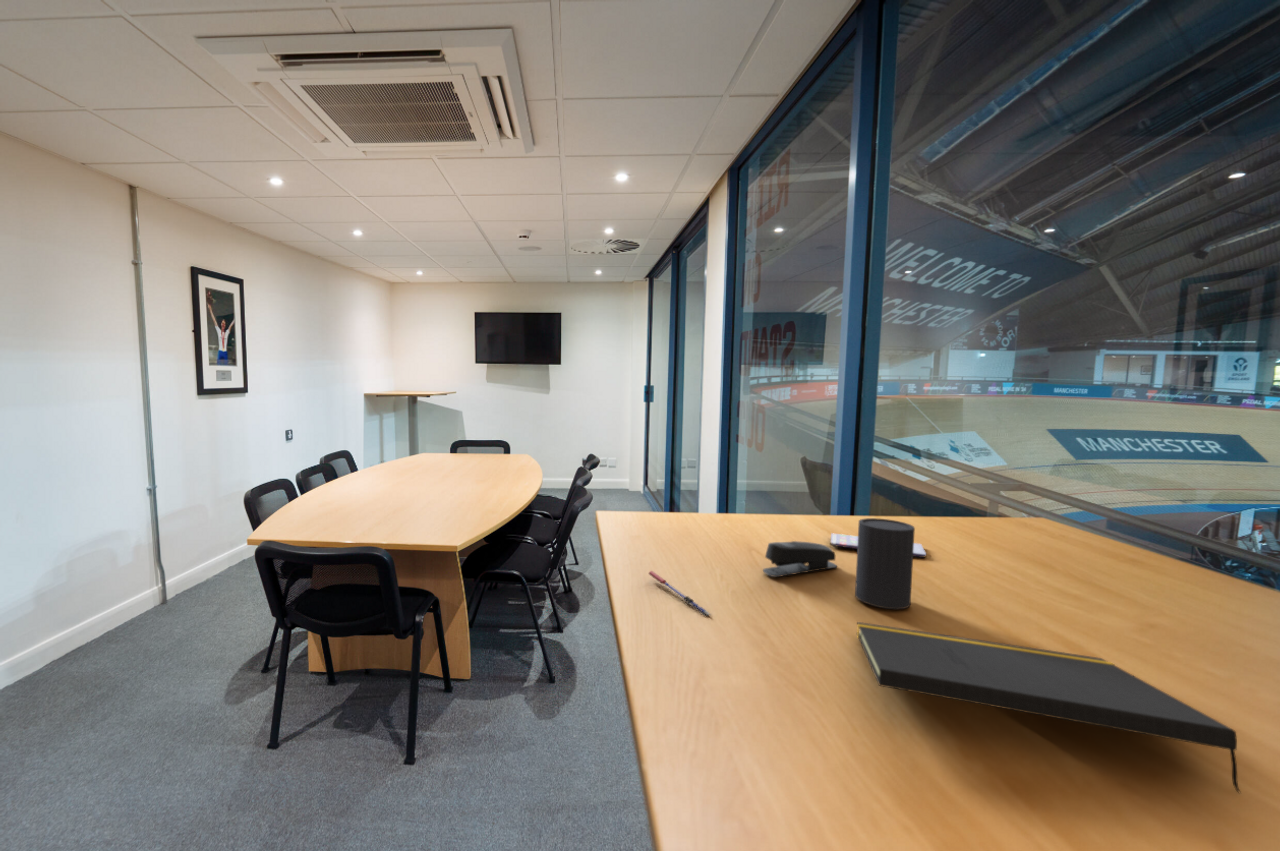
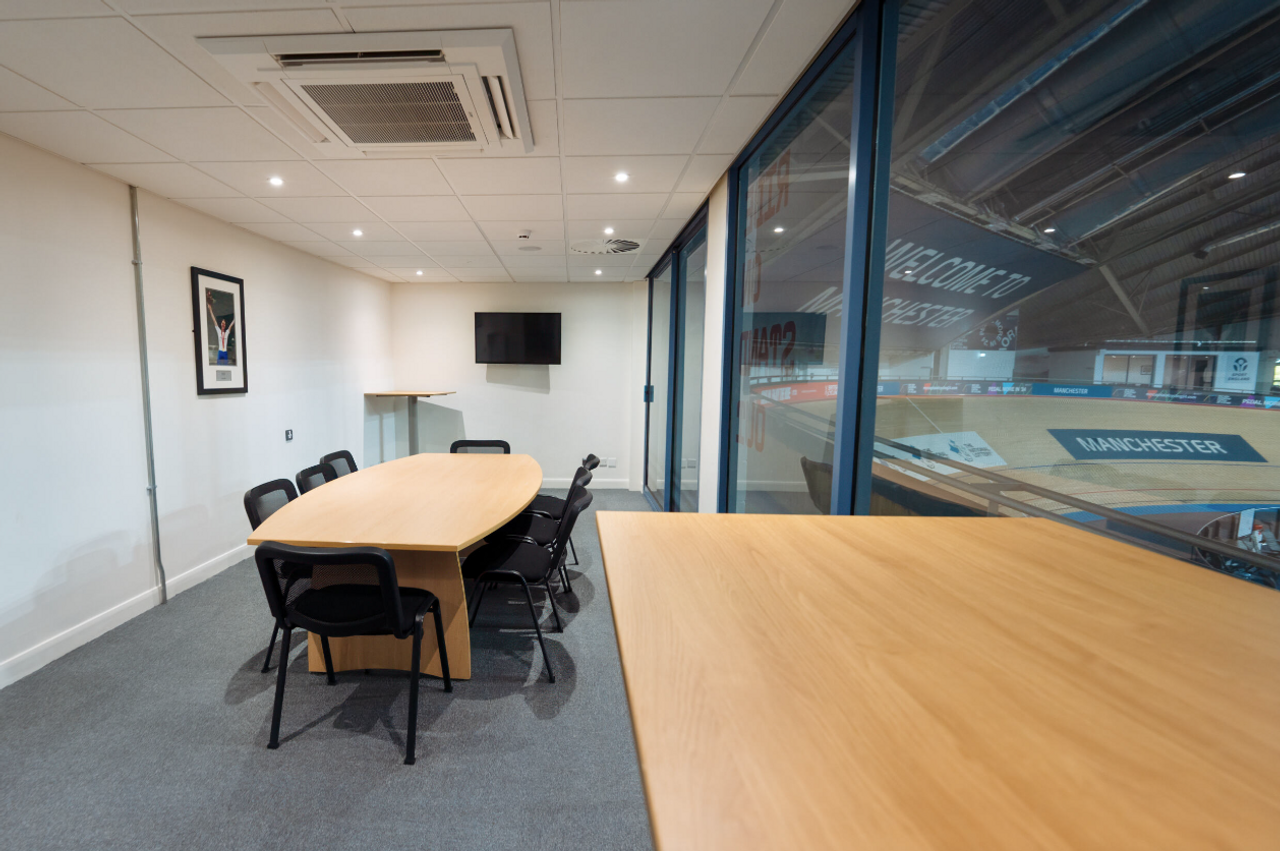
- smartphone [830,532,927,559]
- notepad [856,621,1242,795]
- pen [648,570,713,617]
- stapler [762,540,838,578]
- cup [854,517,916,610]
